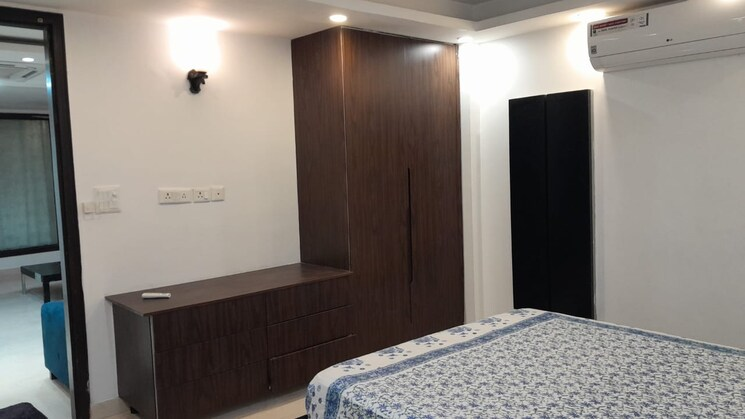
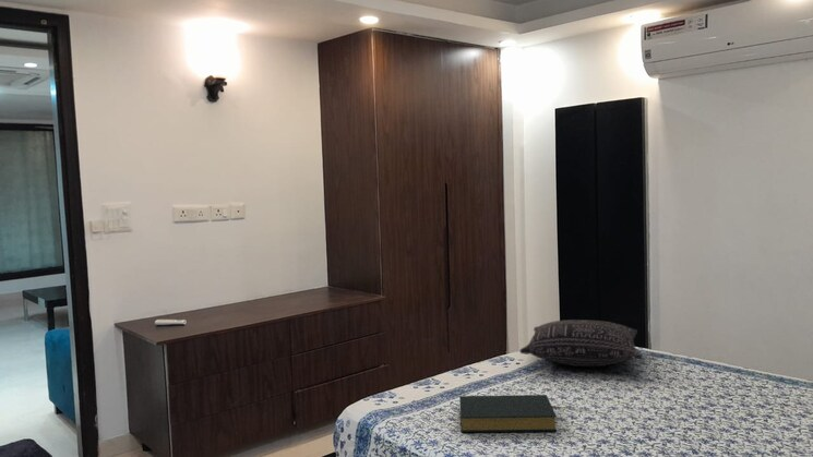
+ hardback book [458,394,558,433]
+ pillow [518,318,644,368]
